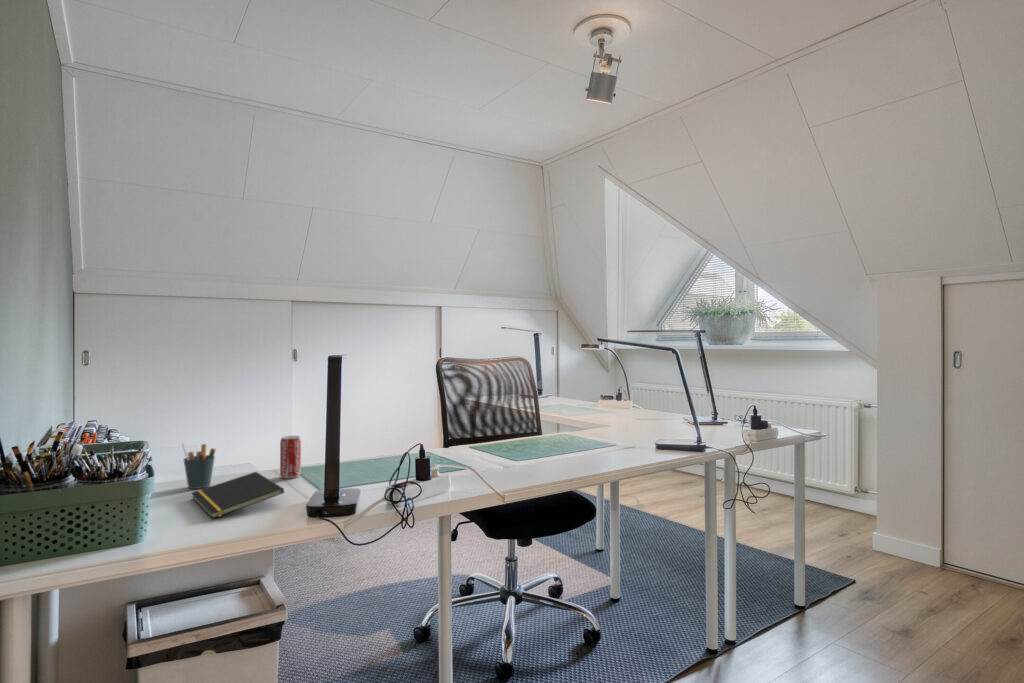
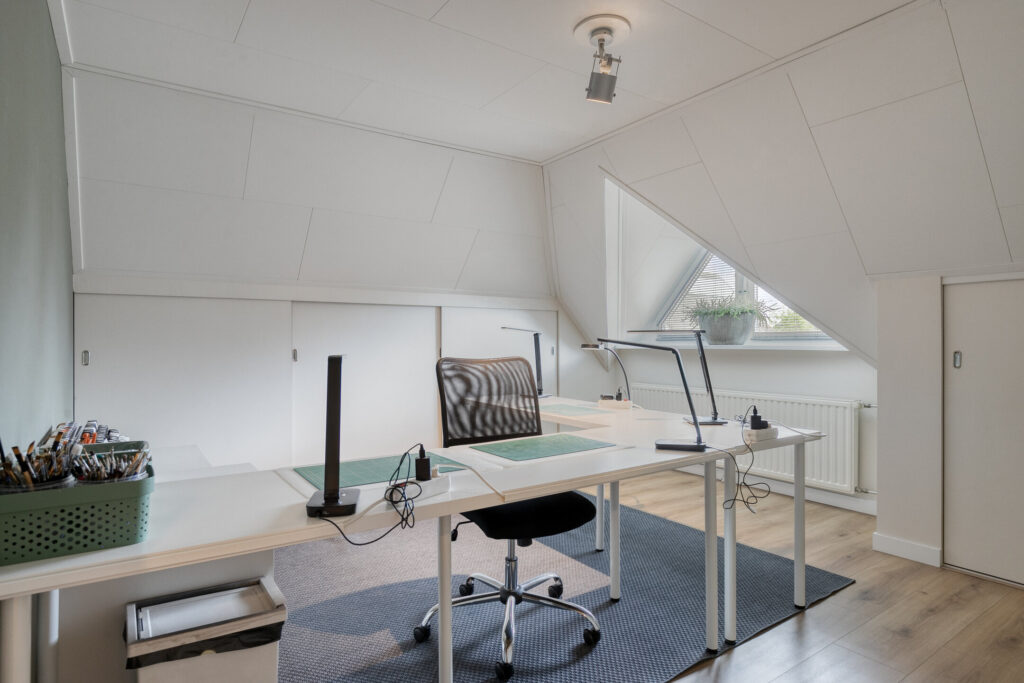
- beverage can [279,435,302,479]
- notepad [190,471,285,520]
- pen holder [181,442,217,490]
